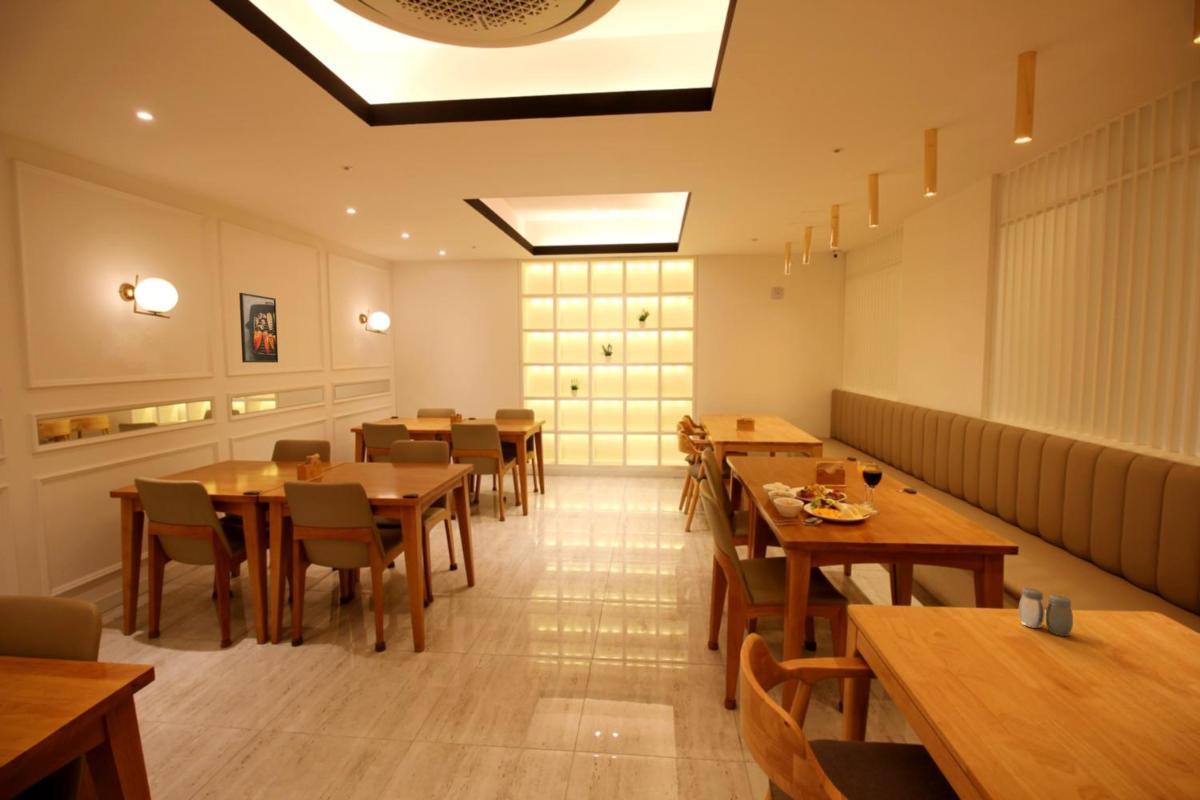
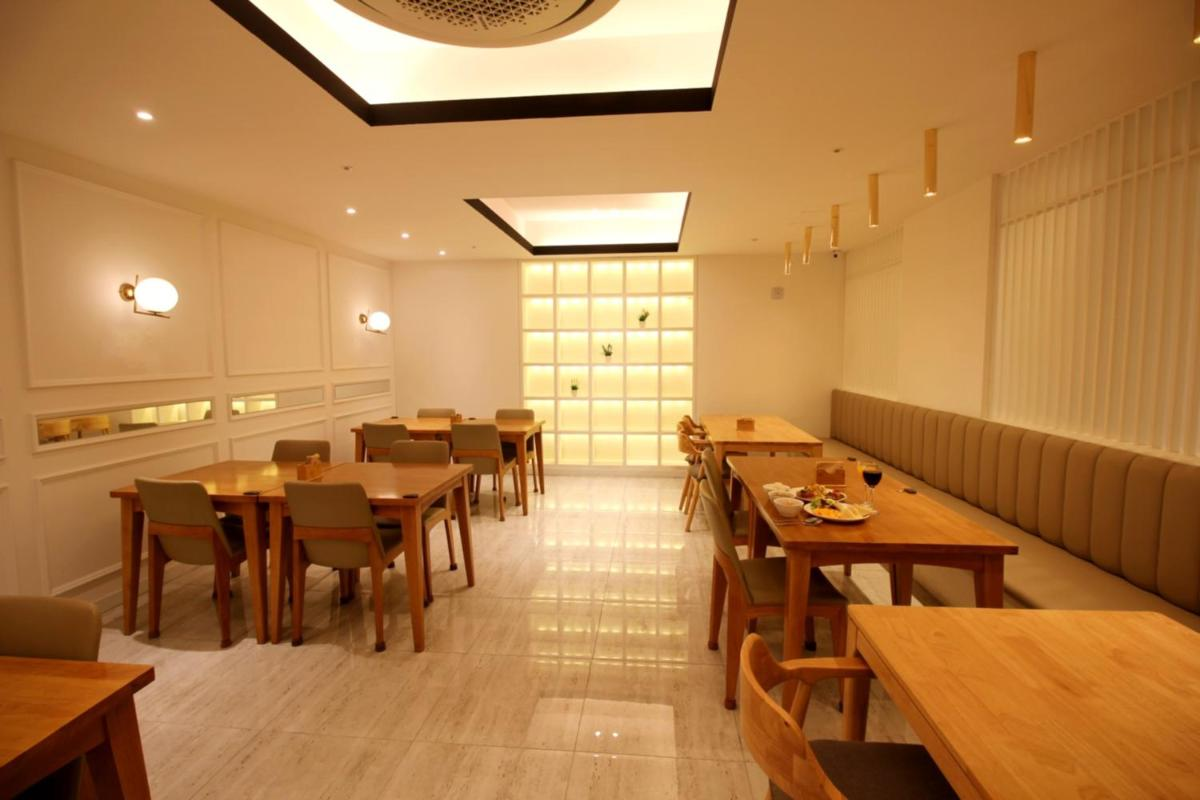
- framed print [238,292,279,363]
- salt and pepper shaker [1018,587,1074,637]
